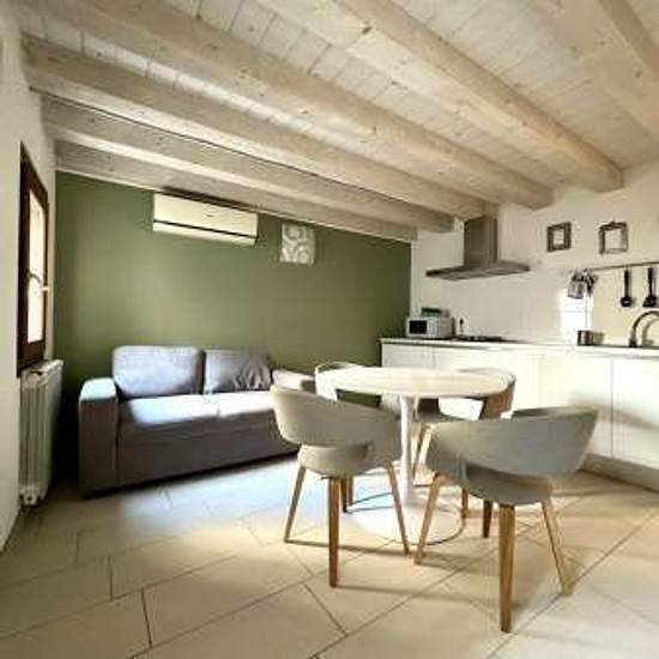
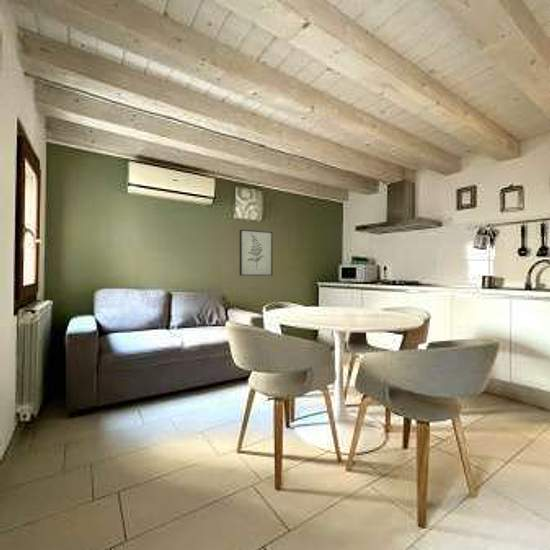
+ wall art [239,229,274,276]
